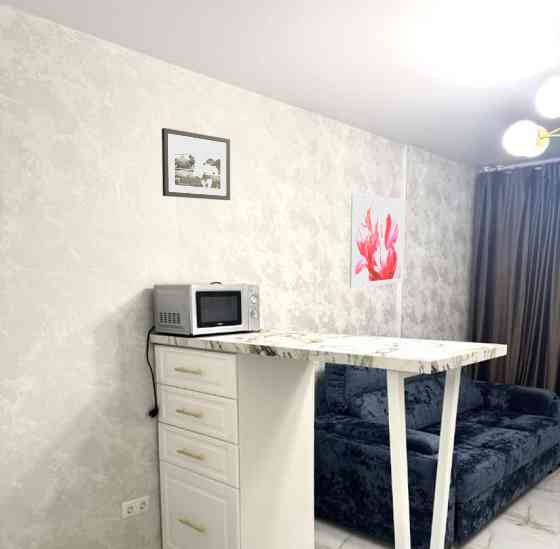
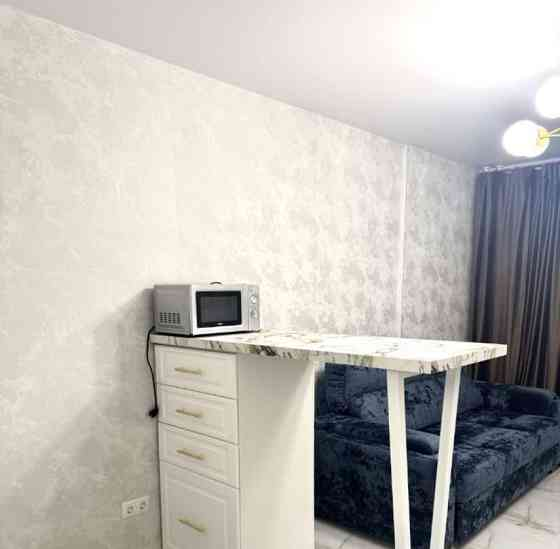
- picture frame [161,127,231,201]
- wall art [349,193,406,289]
